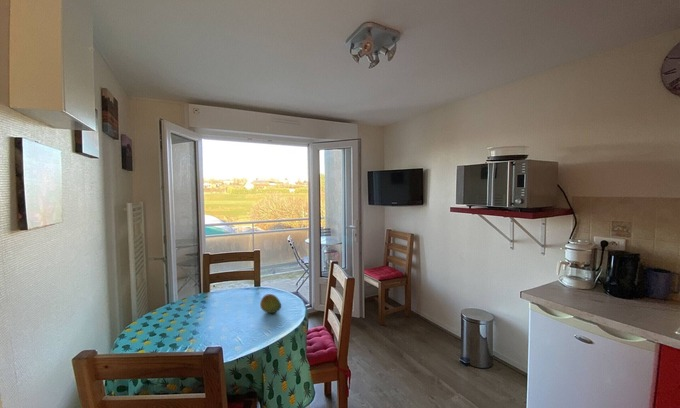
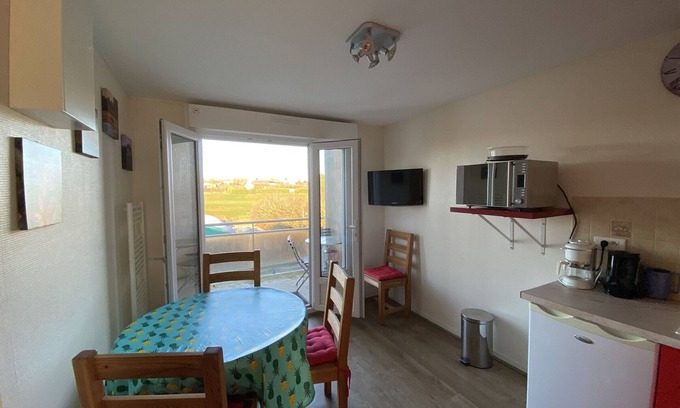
- fruit [259,293,282,314]
